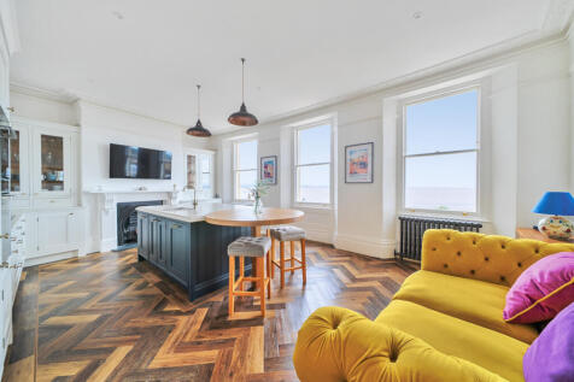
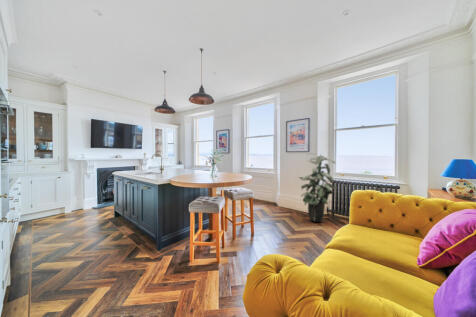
+ indoor plant [298,151,338,223]
